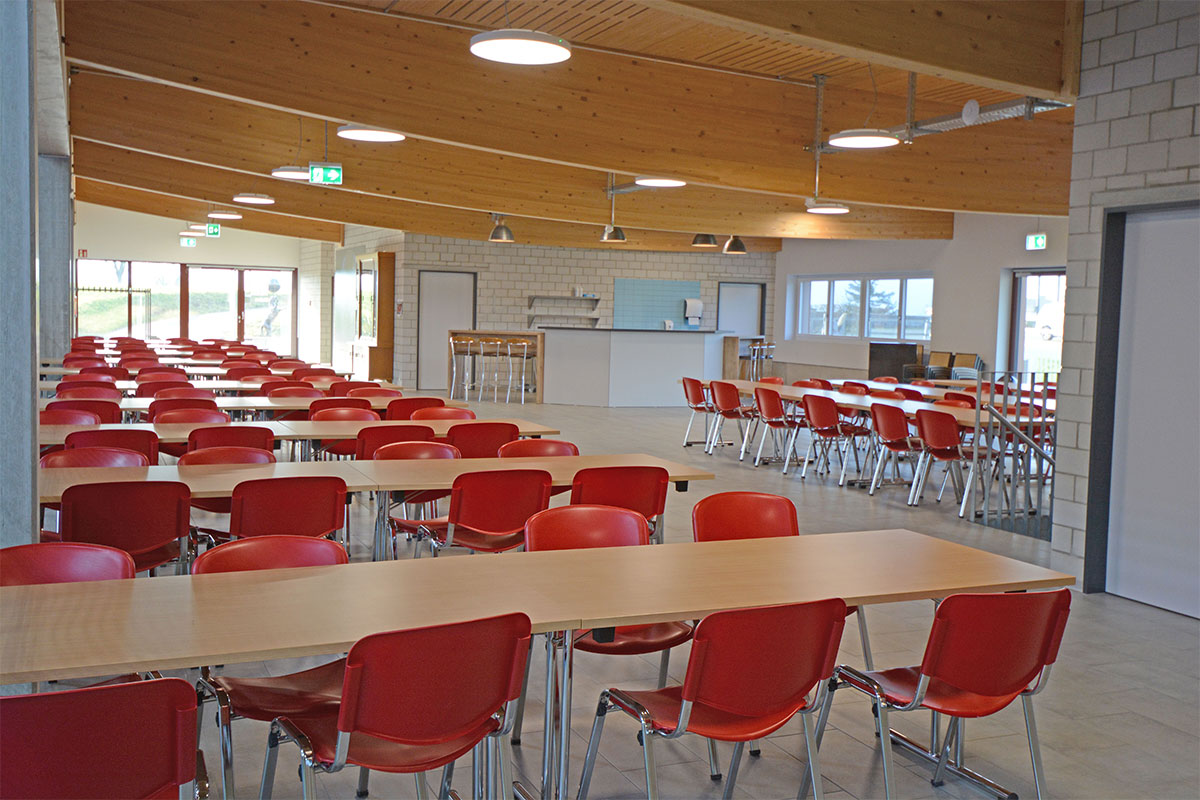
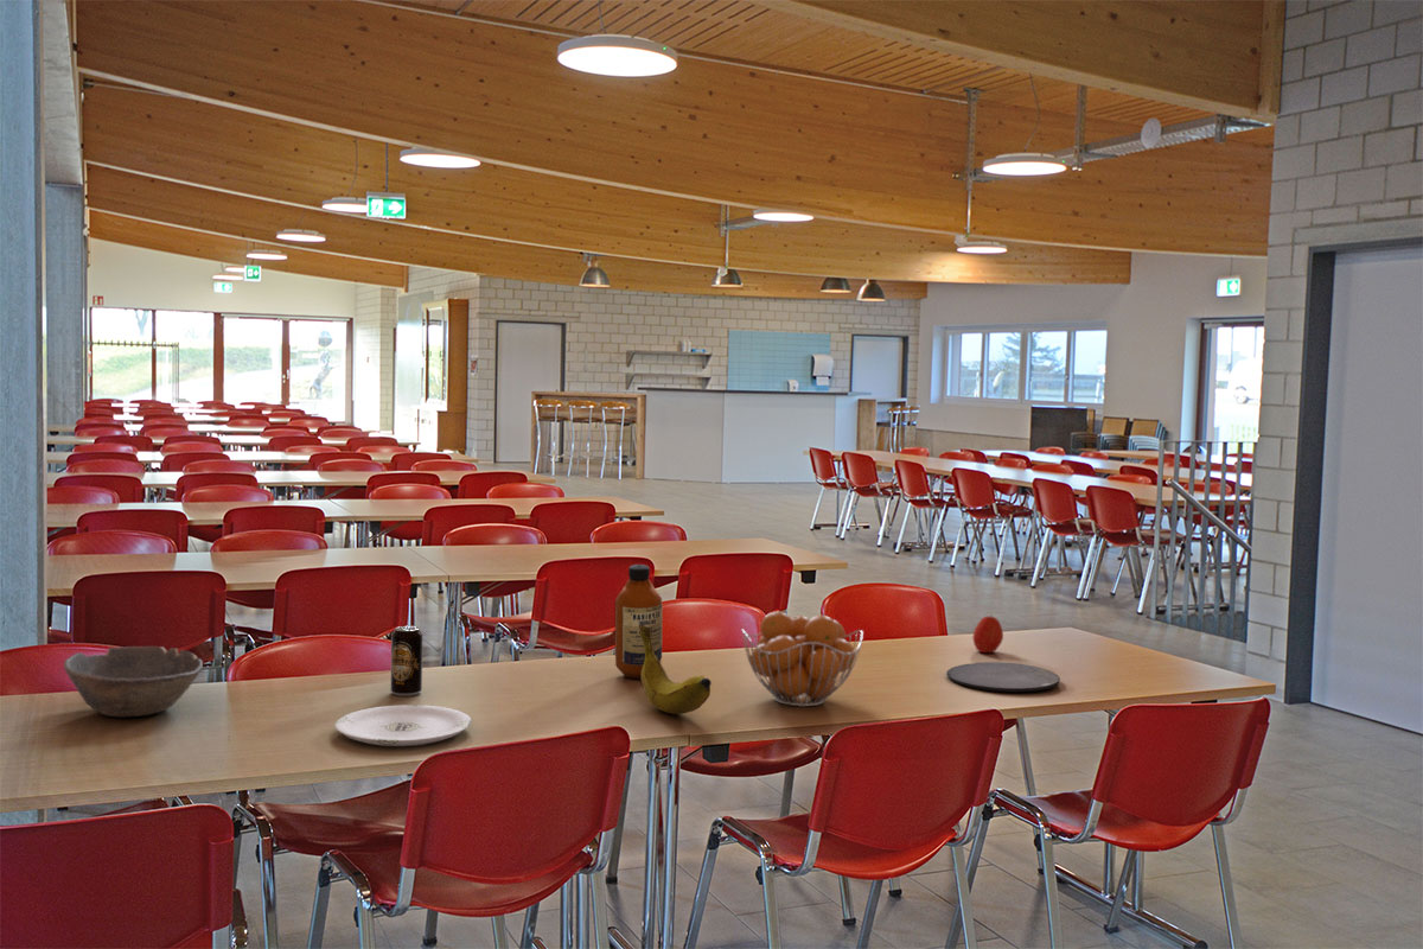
+ bottle [614,563,664,680]
+ beverage can [389,625,423,698]
+ plate [945,661,1061,693]
+ plate [333,703,473,747]
+ apple [971,616,1004,654]
+ fruit basket [740,610,864,708]
+ banana [639,625,713,715]
+ bowl [63,645,204,719]
